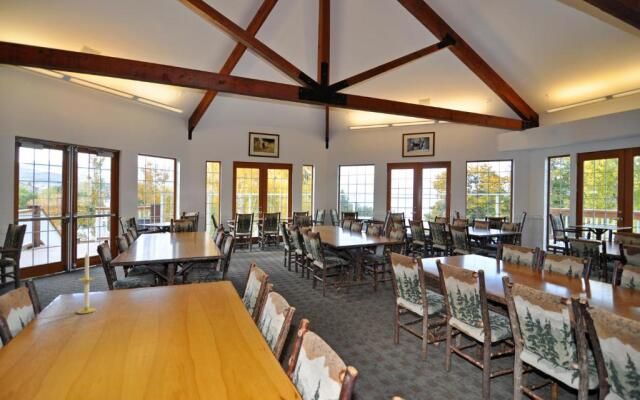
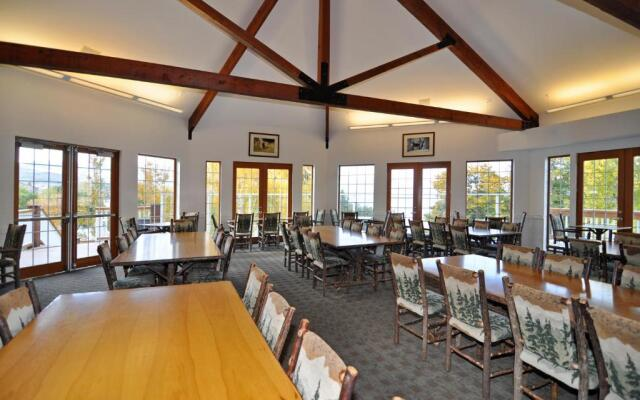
- candle [76,252,97,315]
